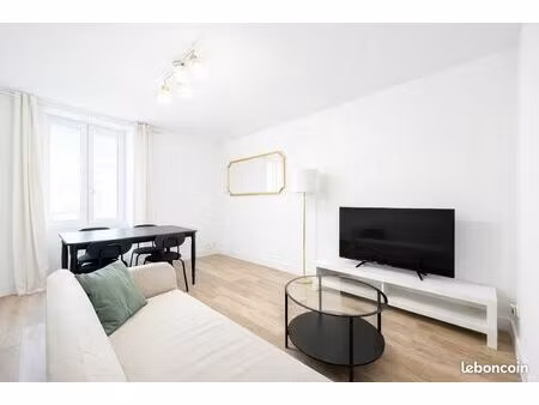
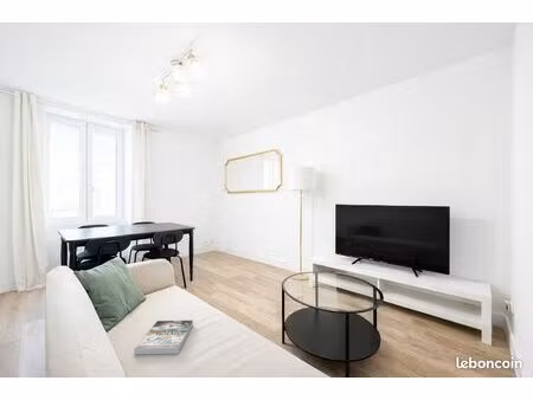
+ book [133,320,194,355]
